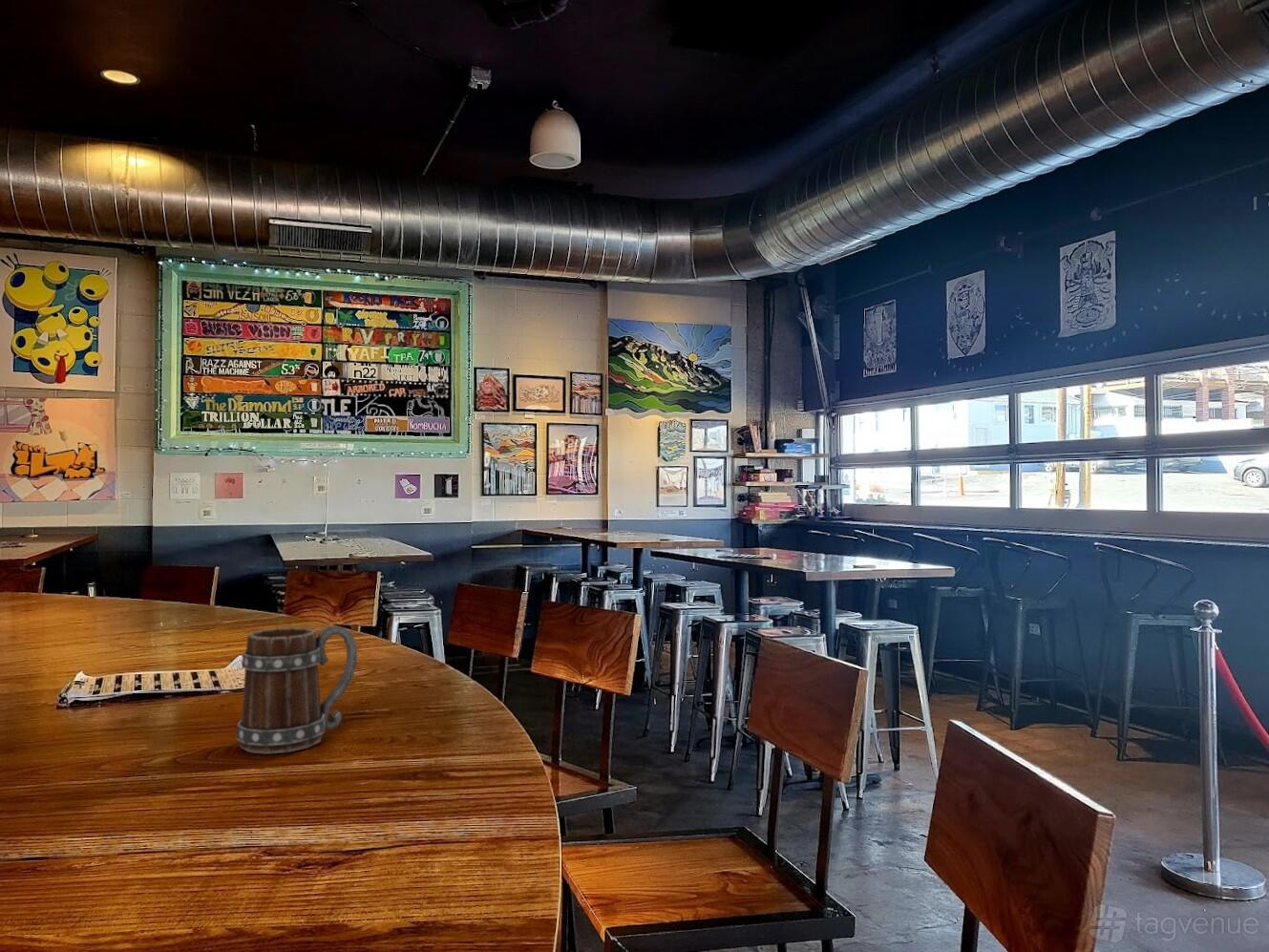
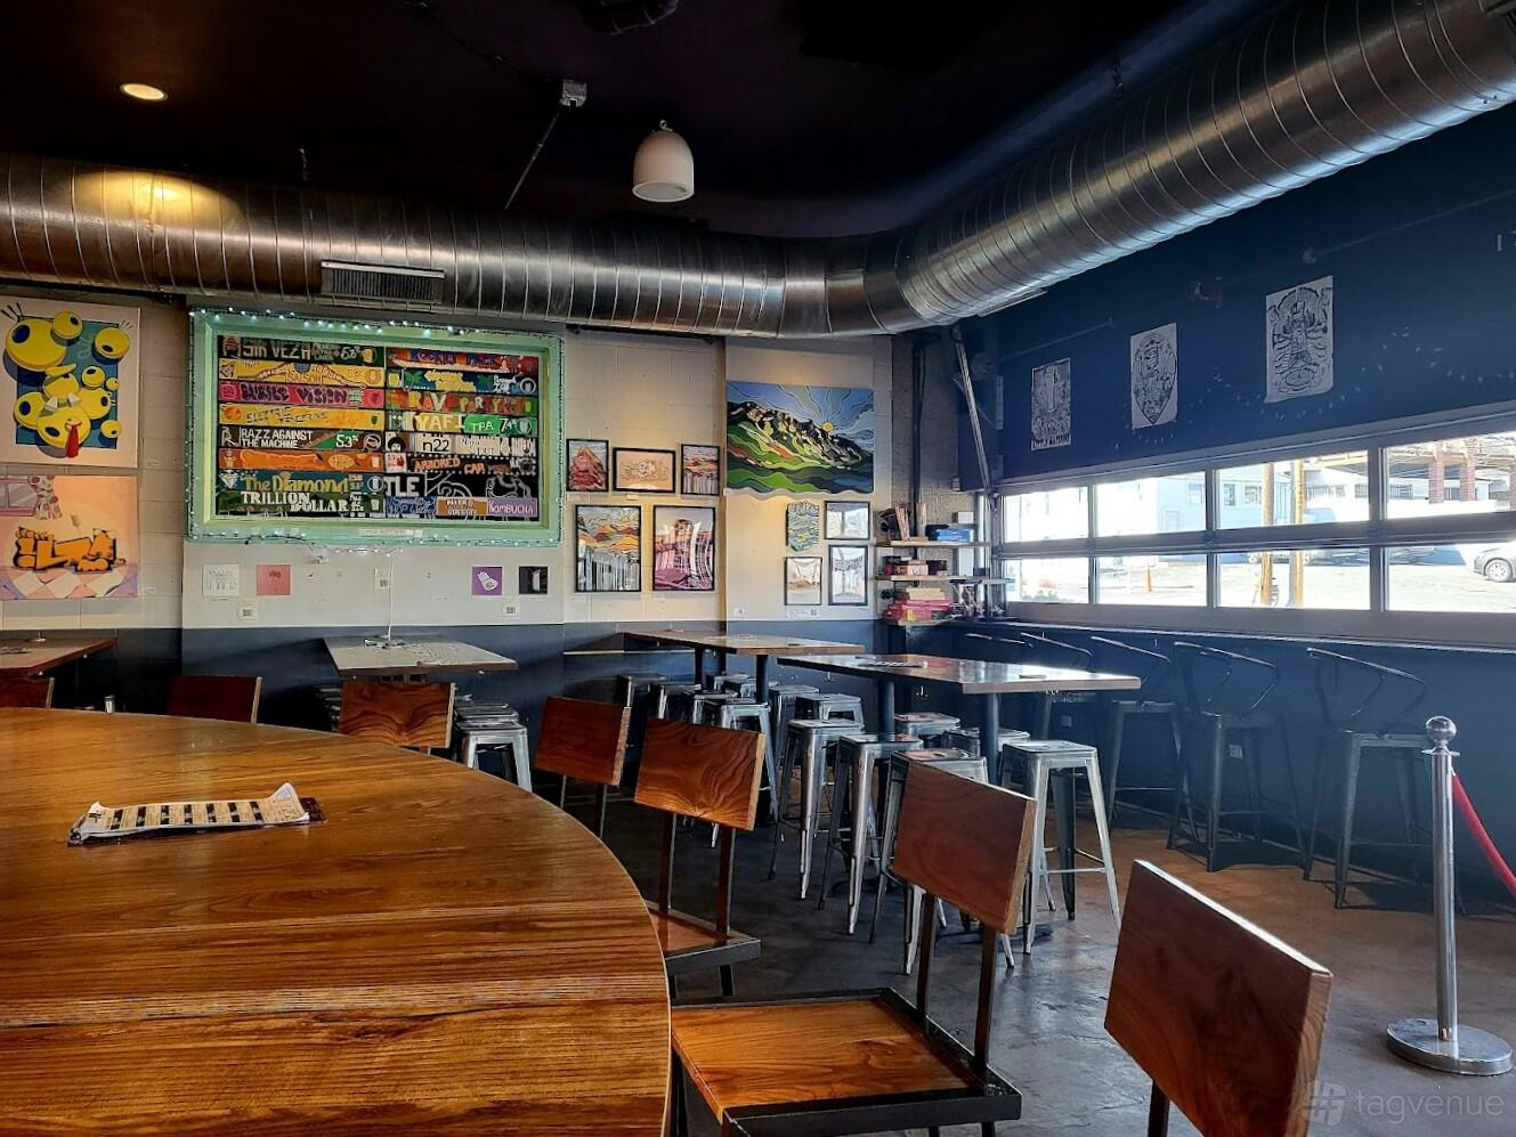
- beer mug [235,624,358,755]
